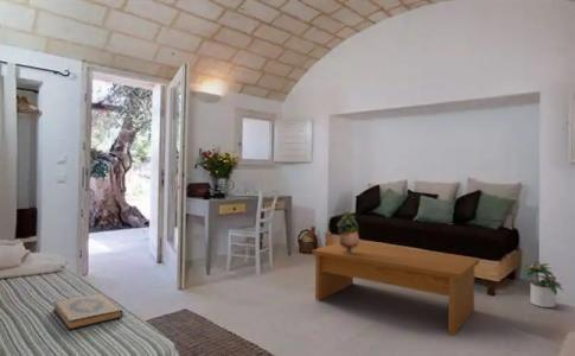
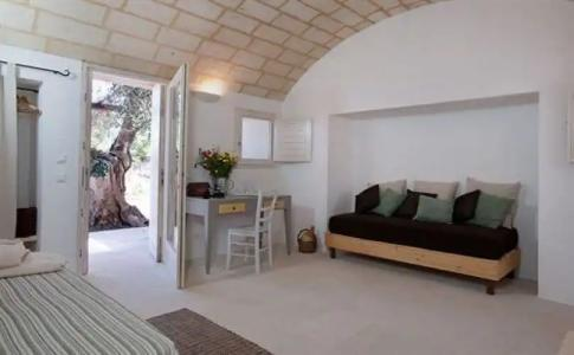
- hardback book [52,292,123,331]
- potted plant [336,210,360,255]
- potted plant [519,260,564,309]
- coffee table [311,241,480,337]
